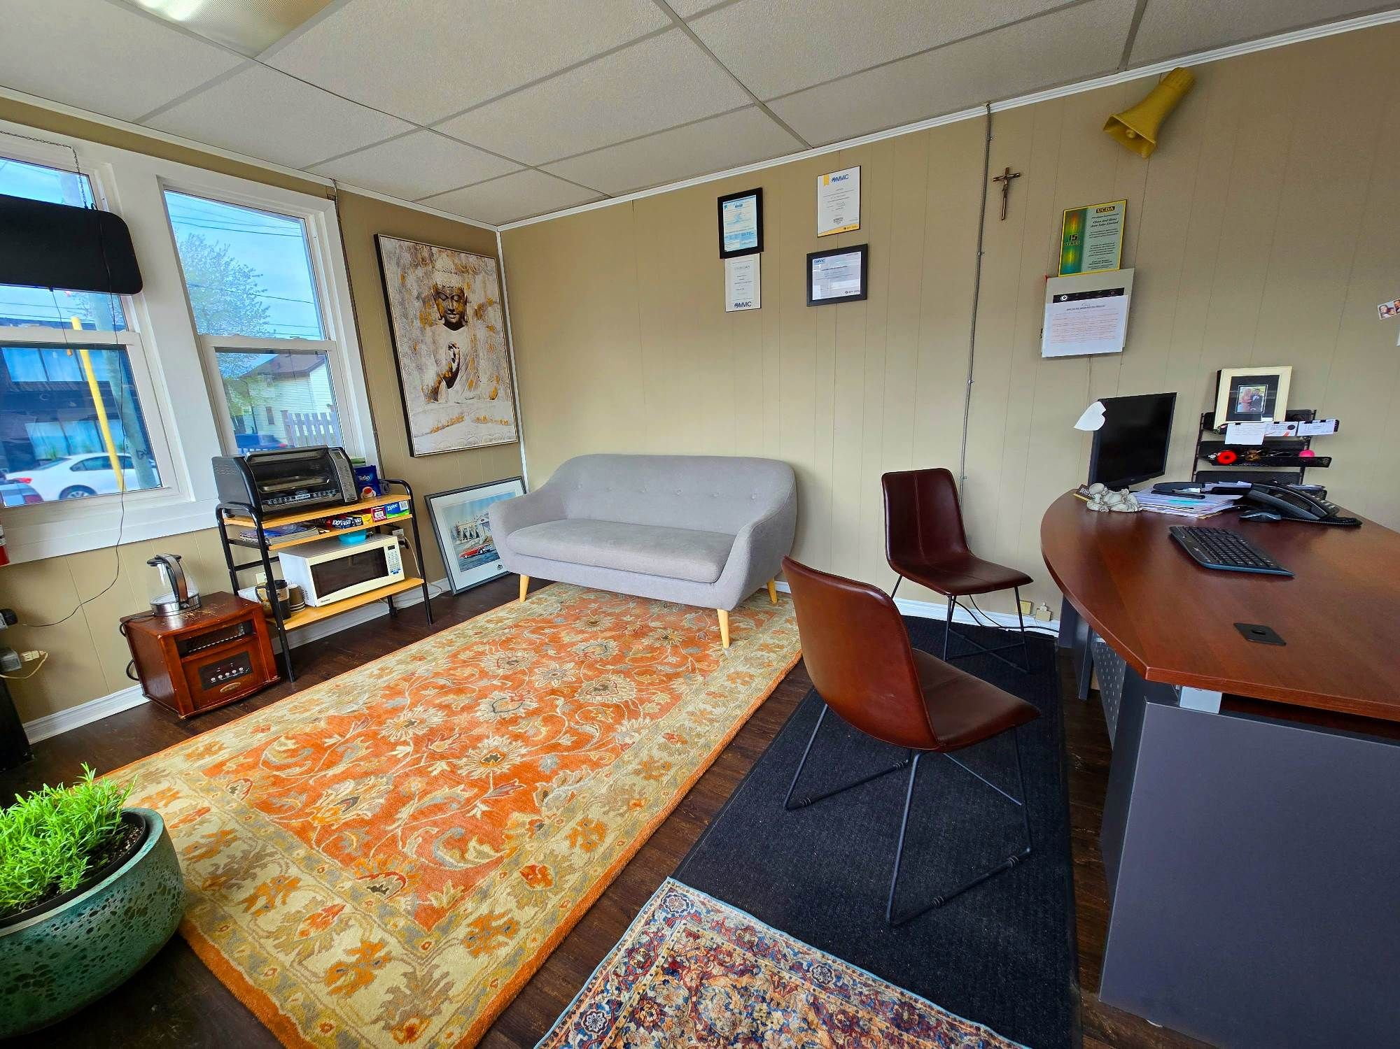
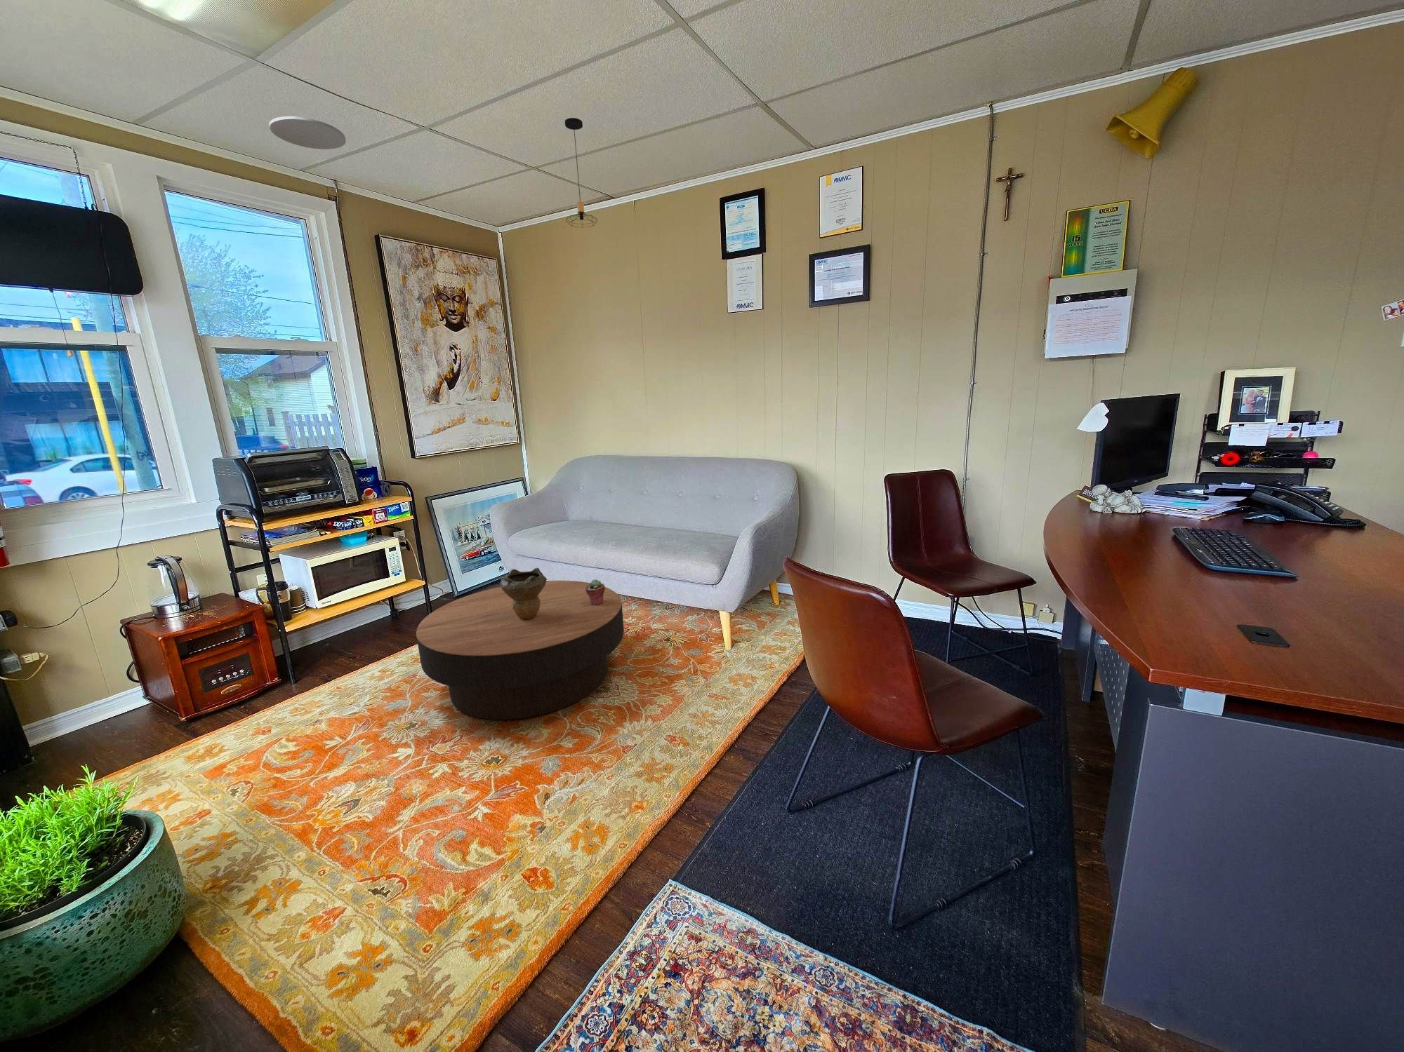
+ ceiling light [269,116,347,150]
+ potted succulent [586,579,605,606]
+ pendant light [565,117,598,229]
+ coffee table [416,580,625,720]
+ decorative bowl [500,567,547,620]
